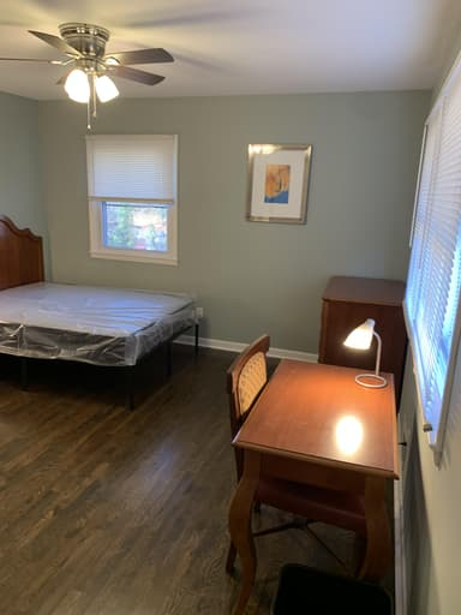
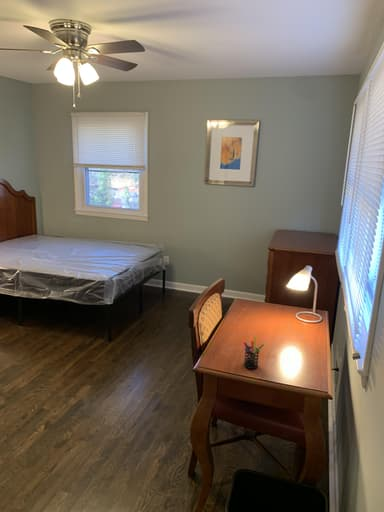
+ pen holder [243,336,265,370]
